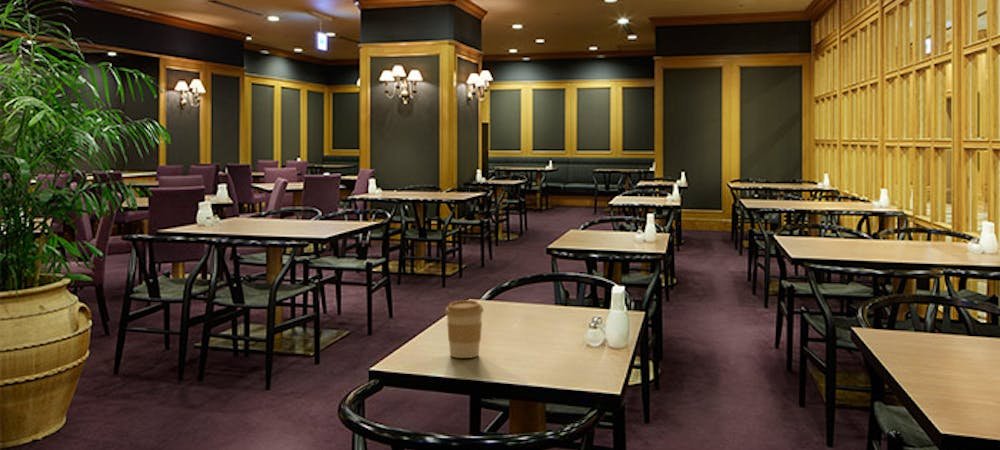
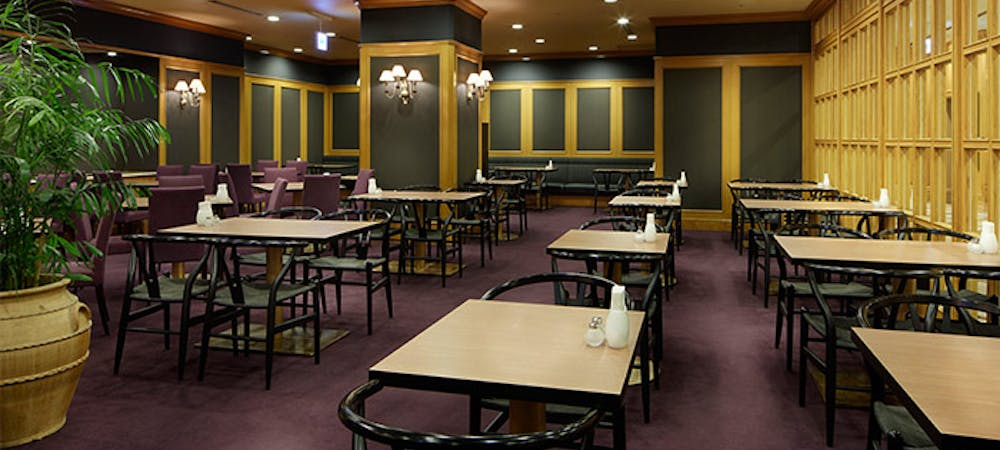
- coffee cup [444,299,484,359]
